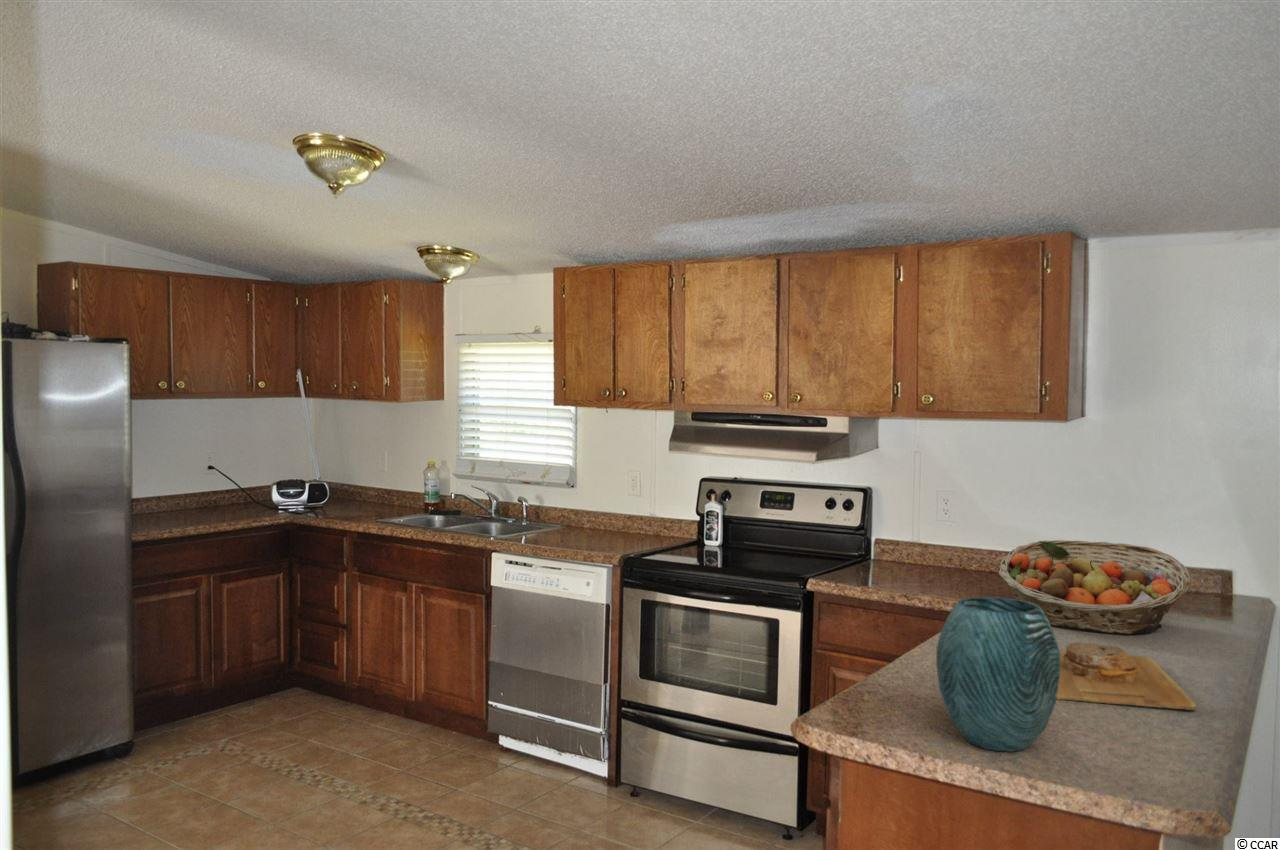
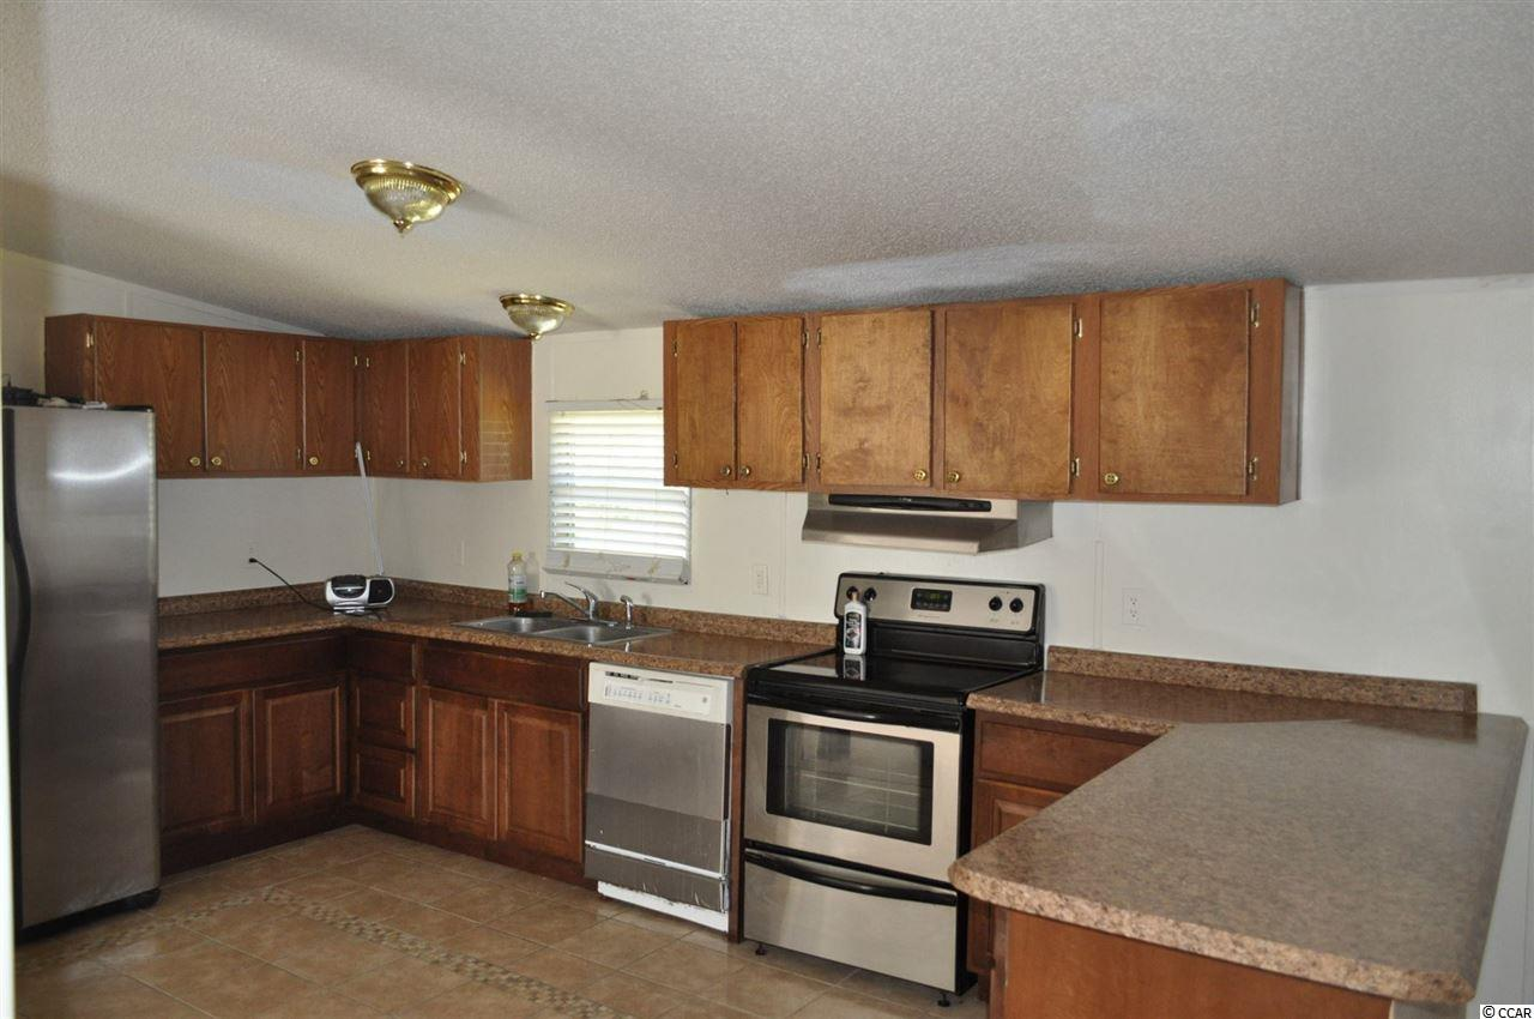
- fruit basket [998,539,1192,635]
- cutting board [1056,641,1197,711]
- vase [935,596,1060,753]
